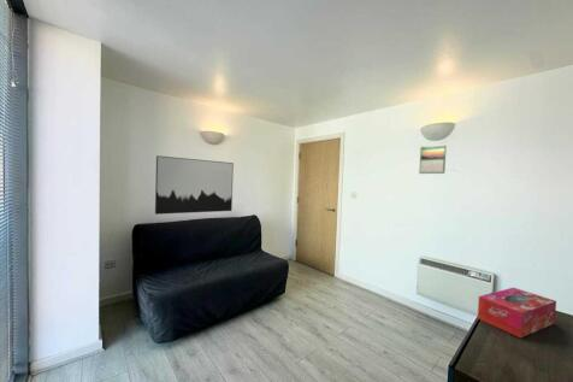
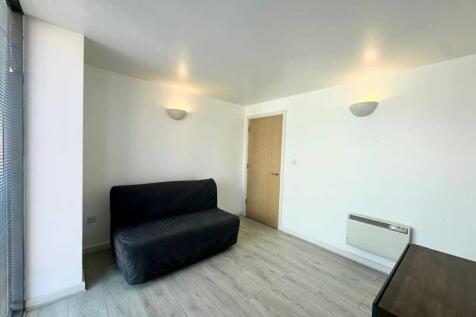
- tissue box [477,287,557,339]
- calendar [418,143,448,175]
- wall art [154,154,235,216]
